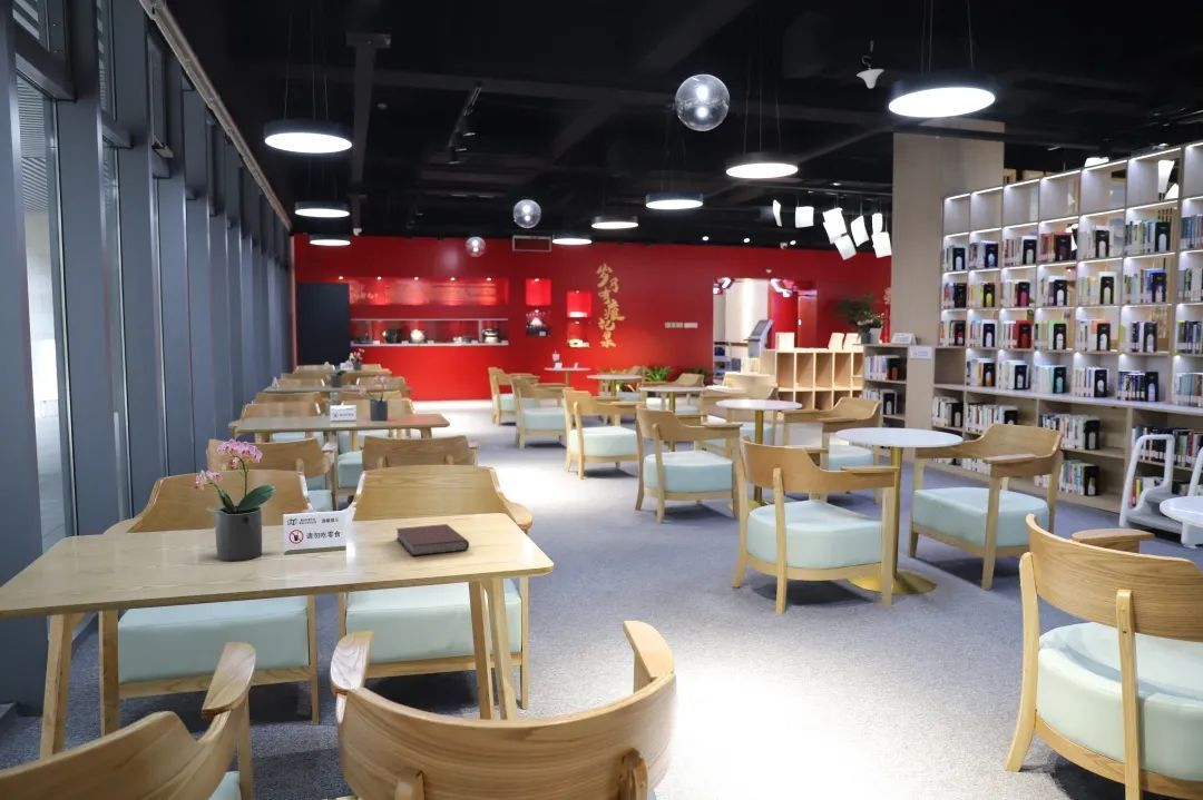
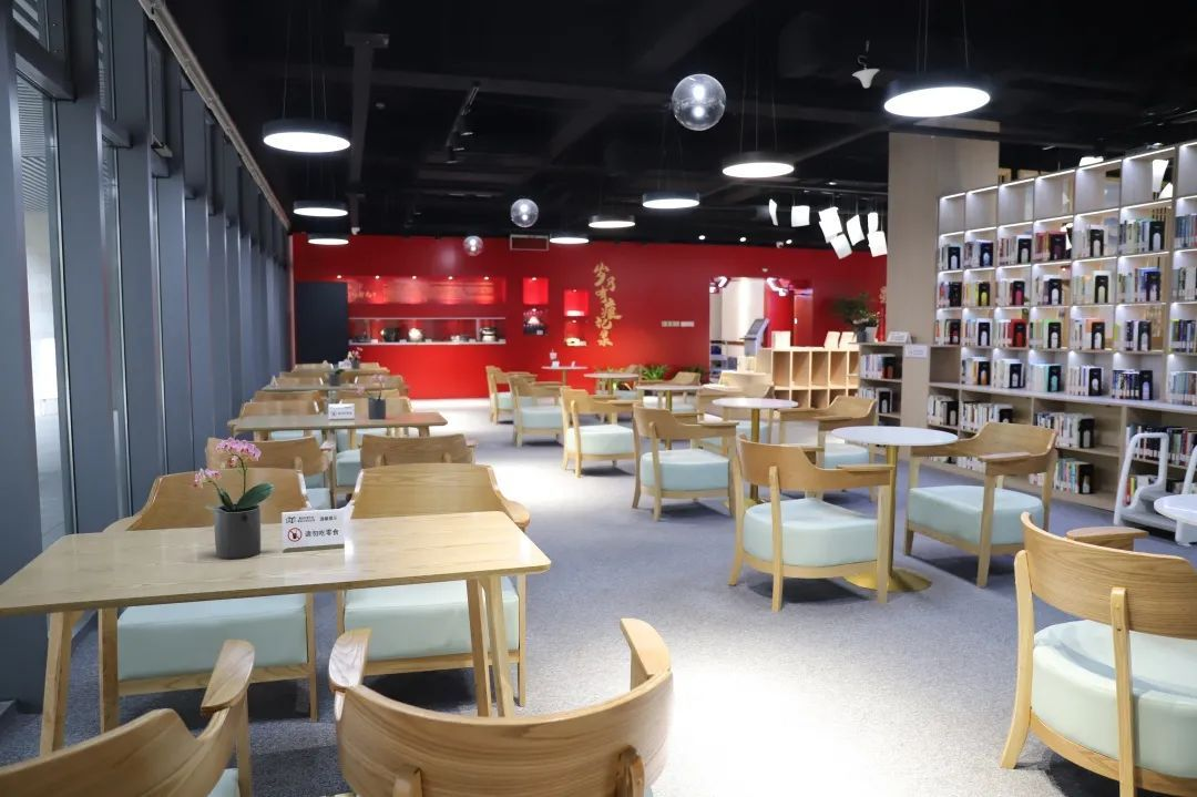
- book [395,523,470,556]
